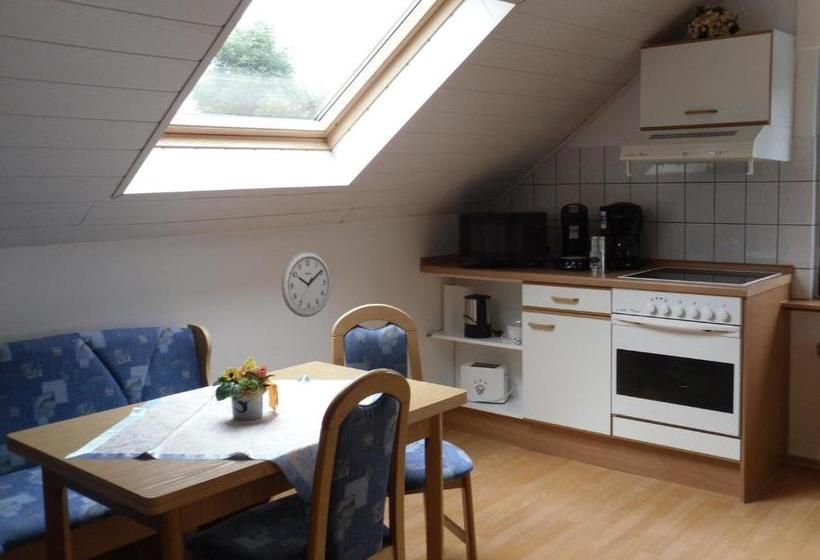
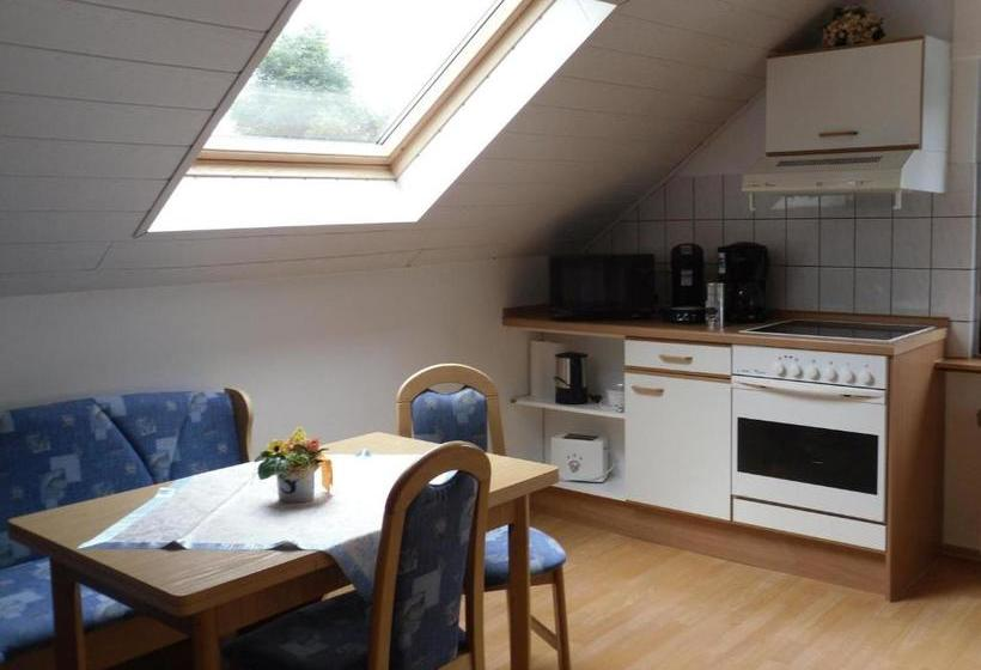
- wall clock [280,250,332,318]
